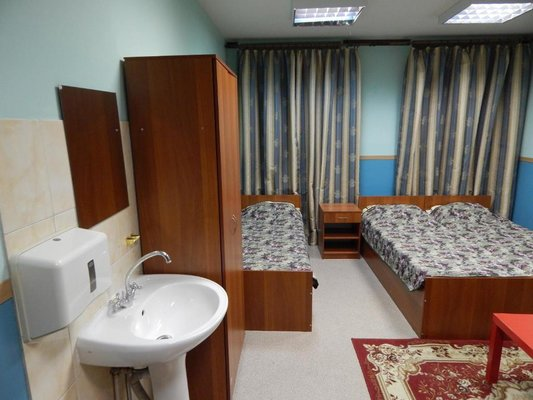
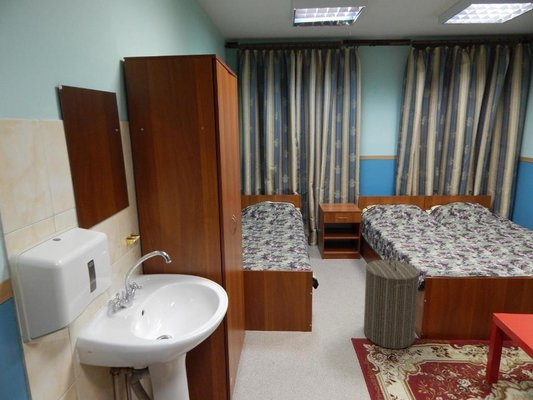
+ laundry hamper [363,256,420,350]
